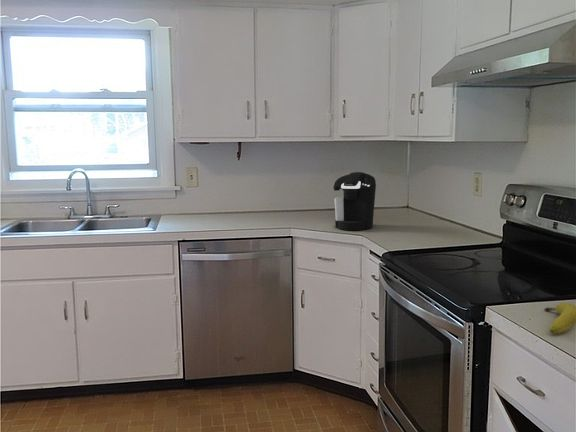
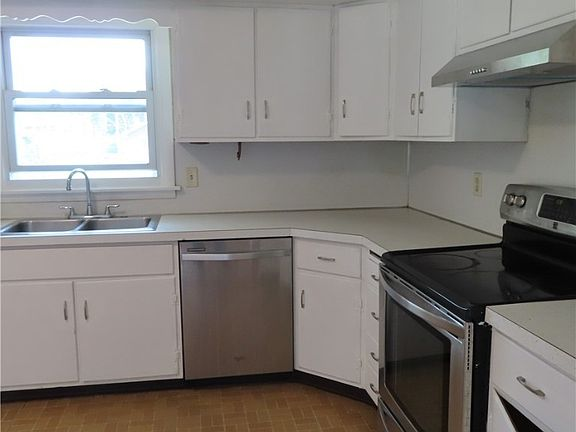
- fruit [543,302,576,335]
- coffee maker [332,171,377,231]
